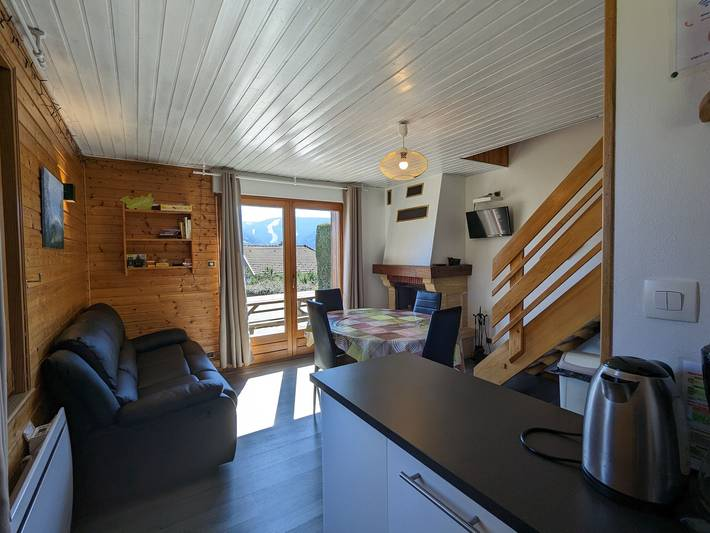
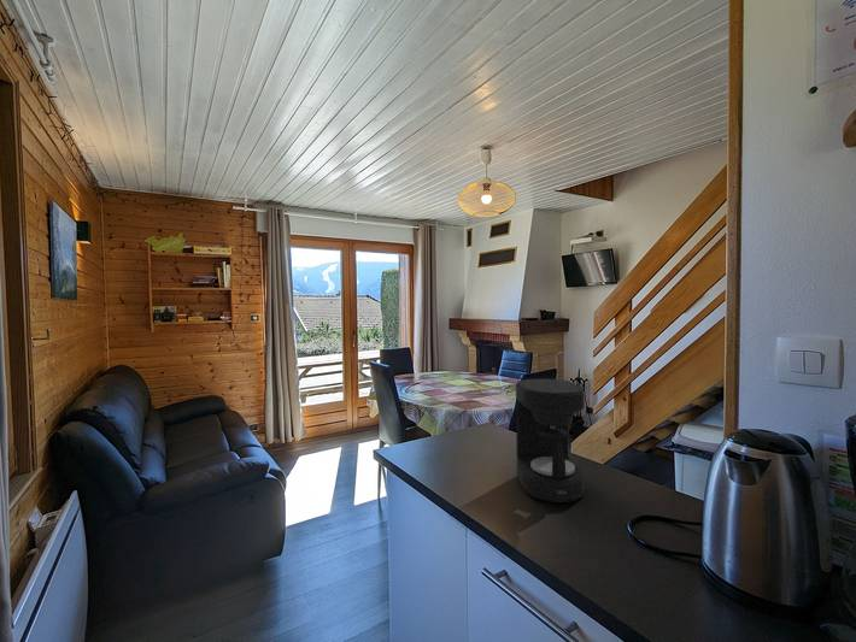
+ coffee maker [515,378,586,503]
